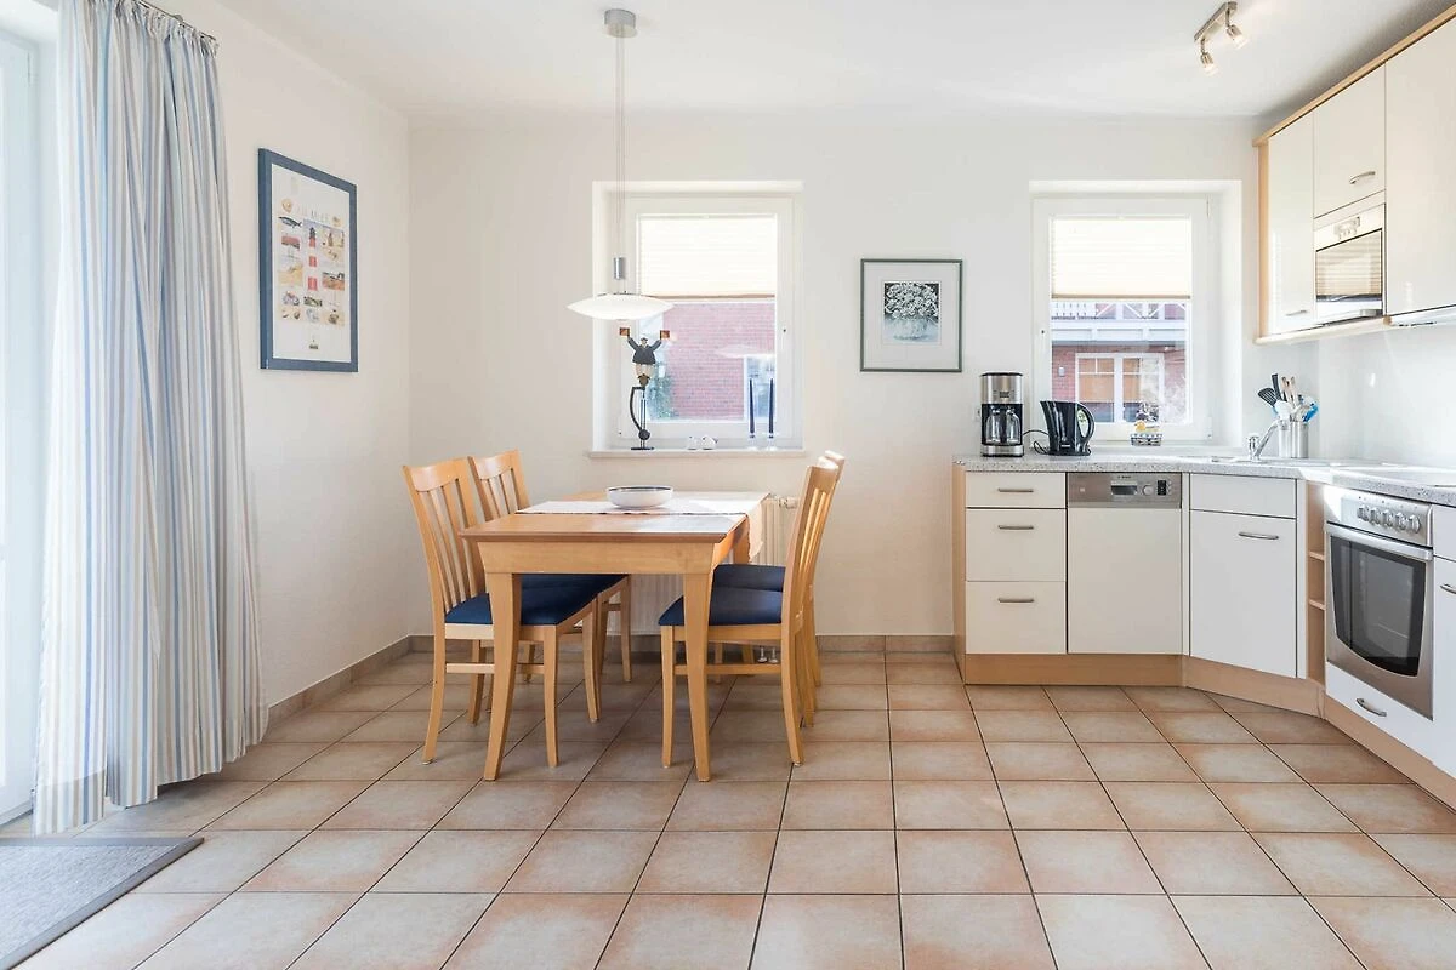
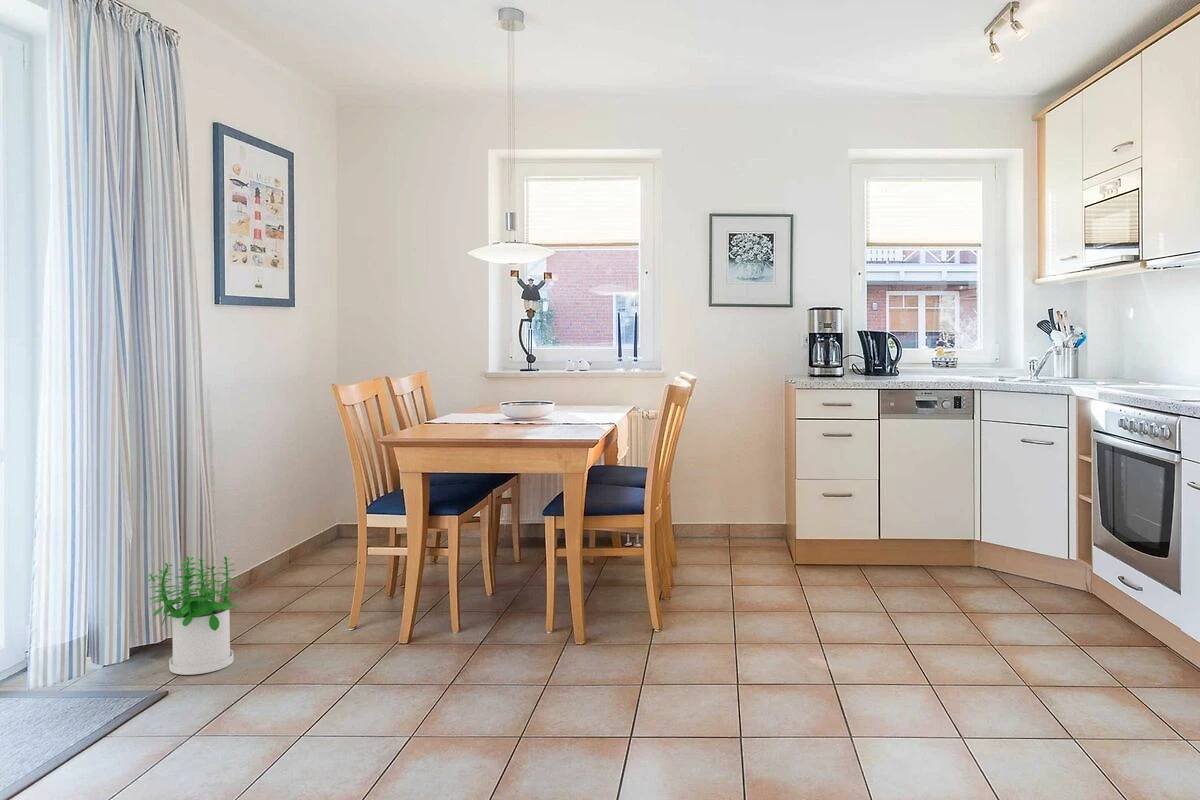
+ potted plant [146,556,243,676]
